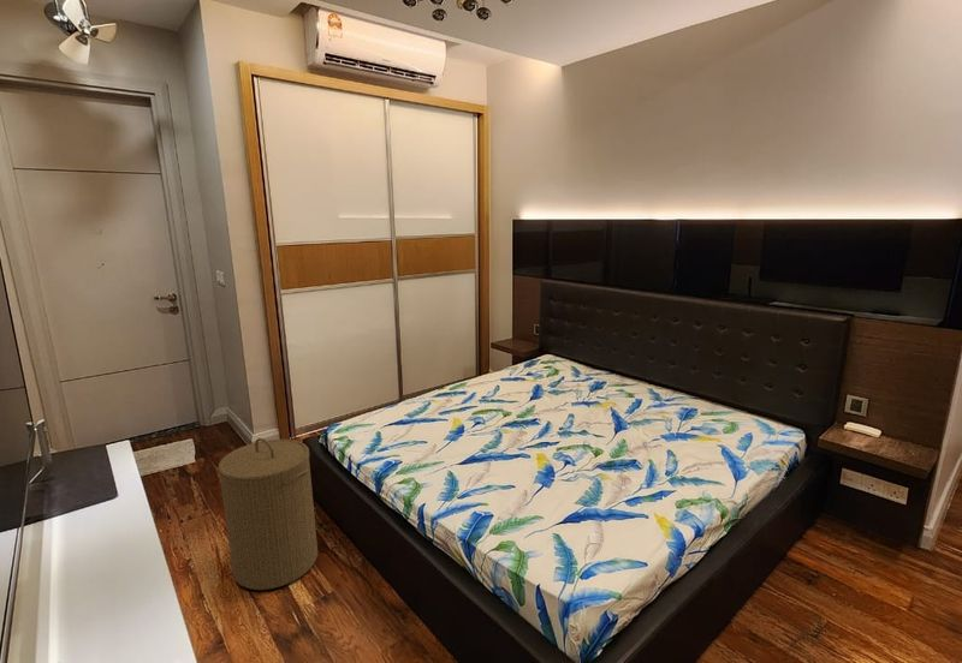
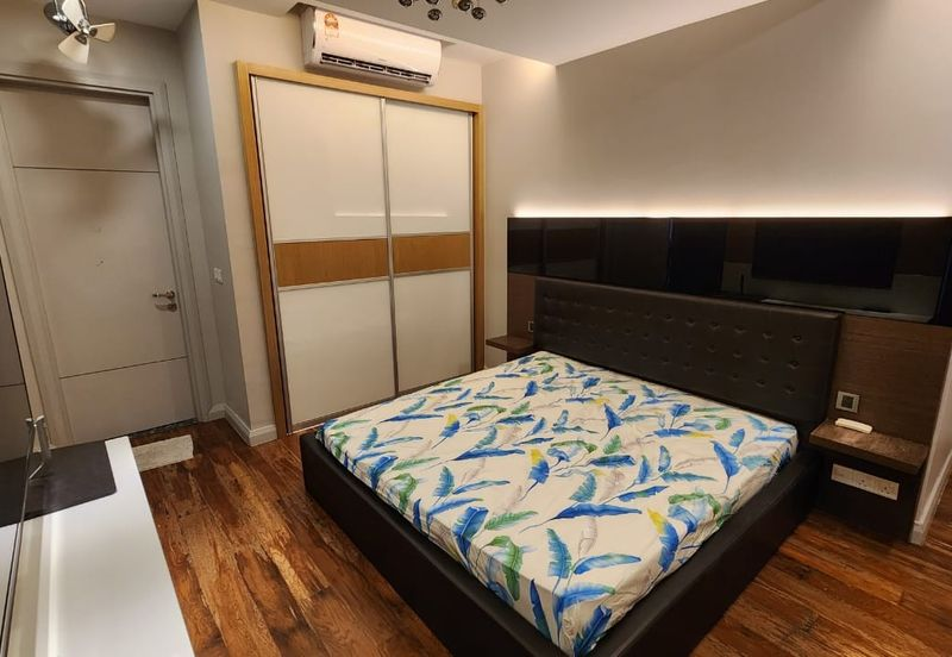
- laundry hamper [216,437,319,591]
